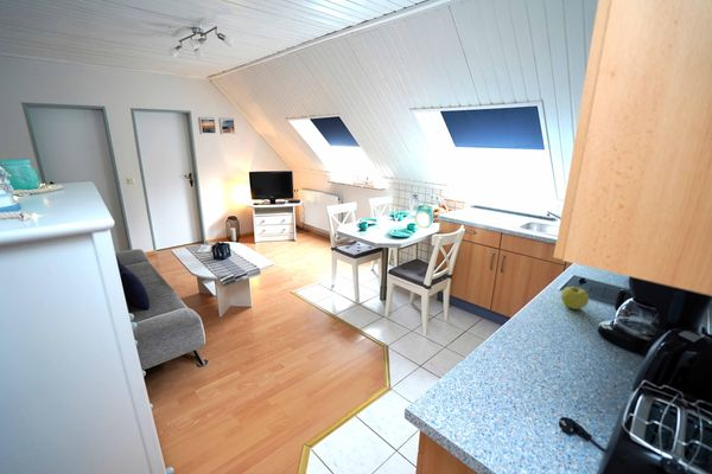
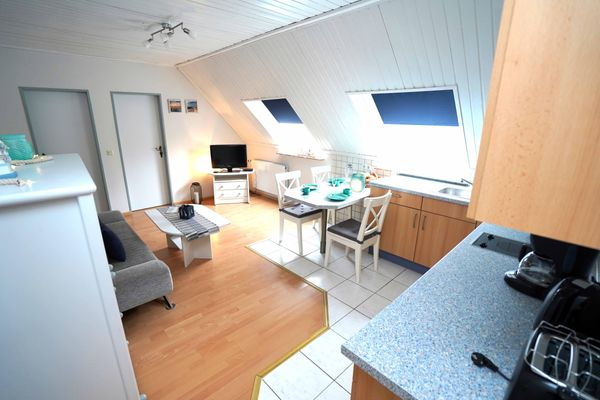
- apple [560,286,590,310]
